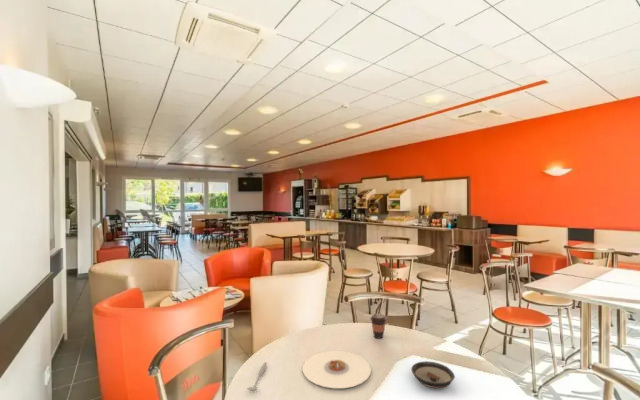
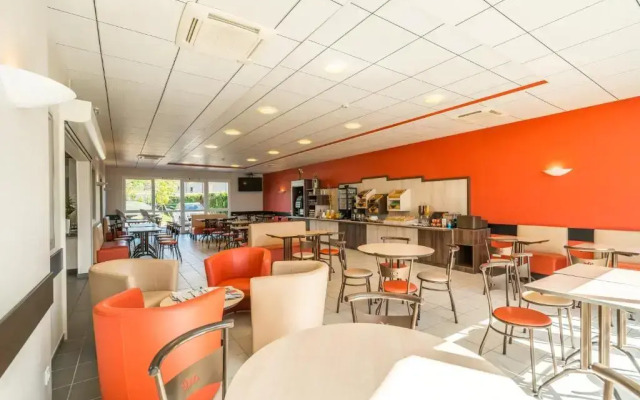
- saucer [410,360,456,389]
- plate [301,350,372,389]
- spoon [246,361,268,392]
- coffee cup [369,313,388,339]
